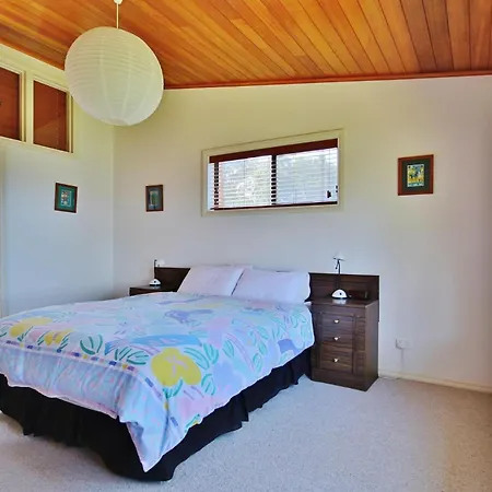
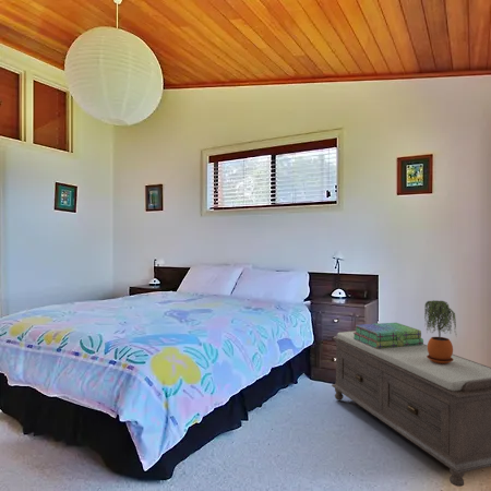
+ stack of books [354,322,424,348]
+ potted plant [423,299,457,363]
+ bench [331,330,491,488]
